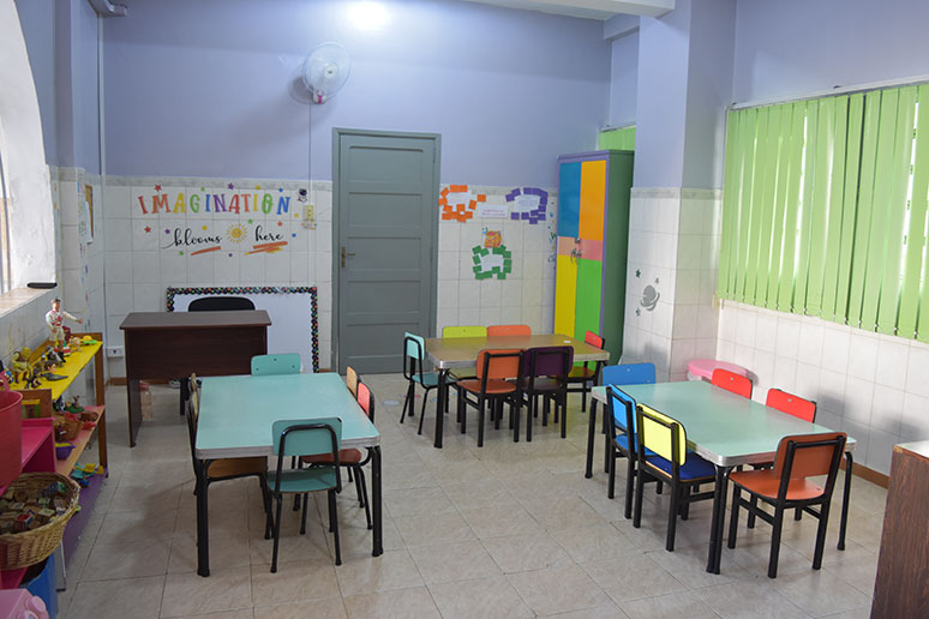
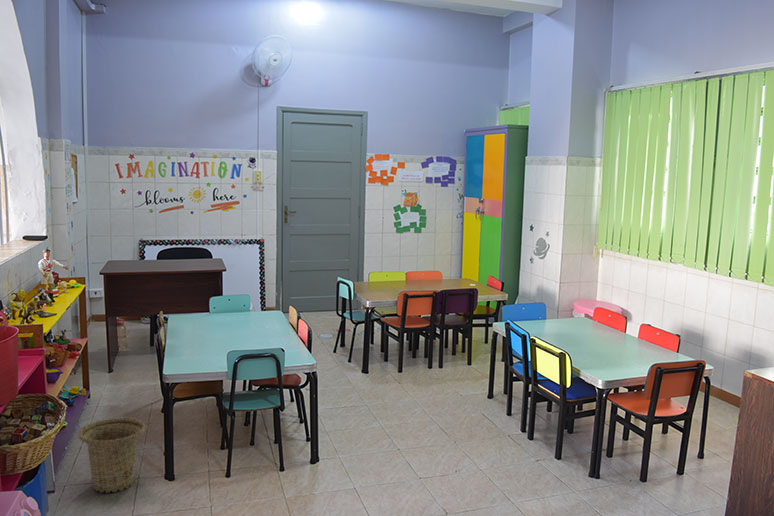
+ basket [77,417,146,494]
